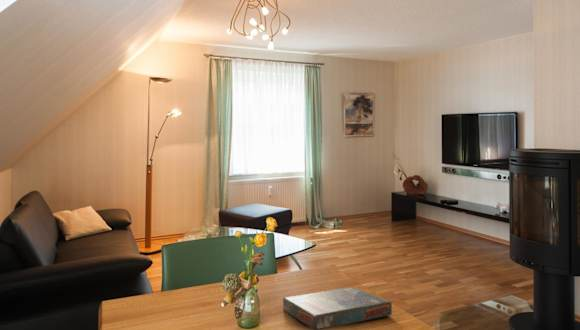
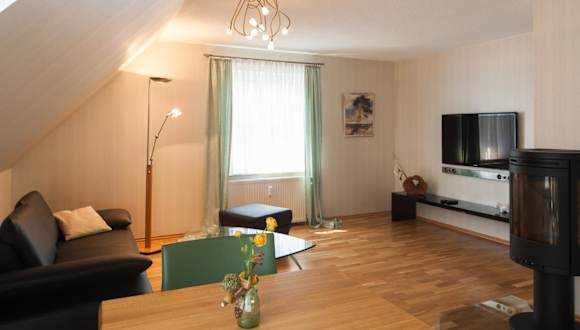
- board game [282,286,393,330]
